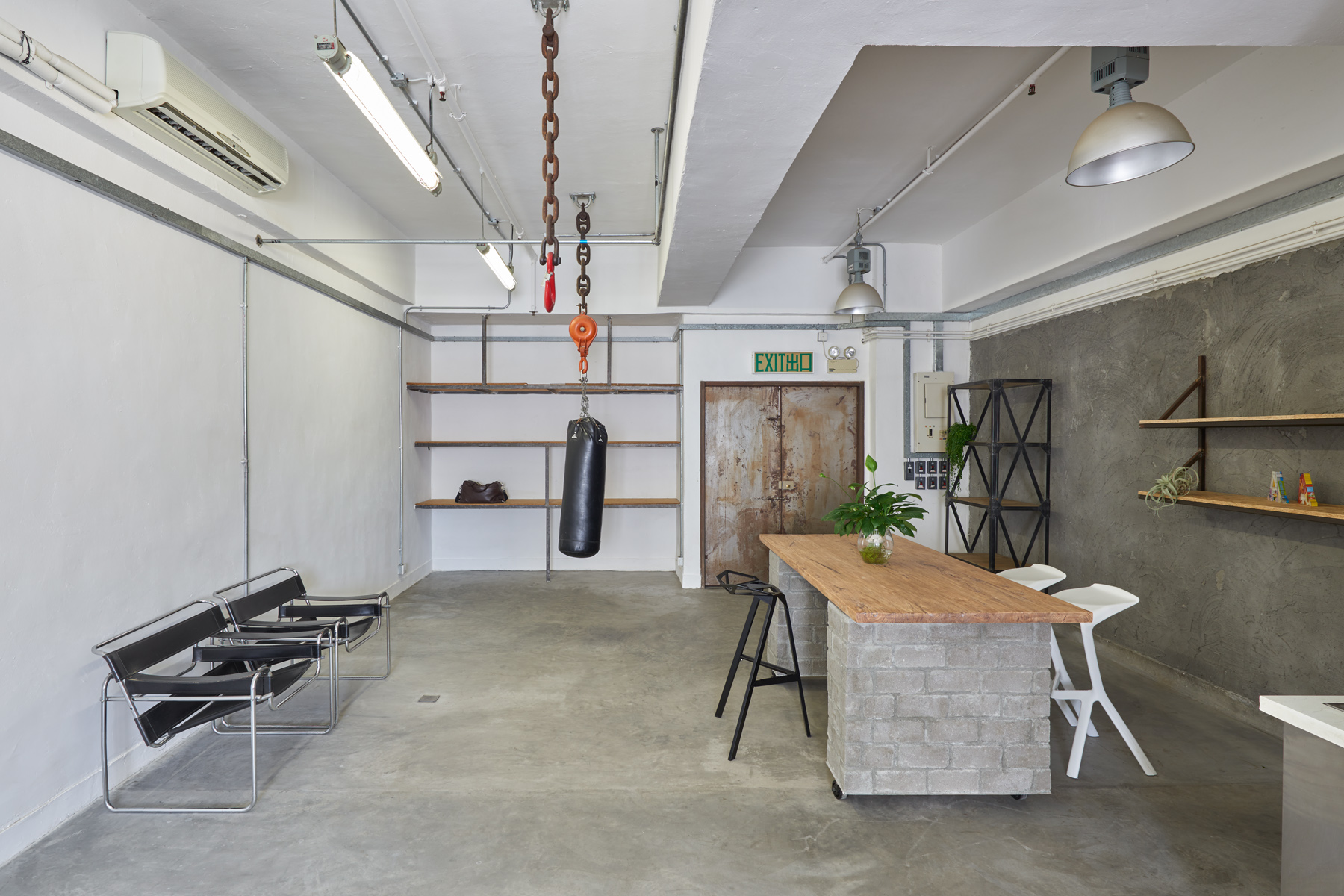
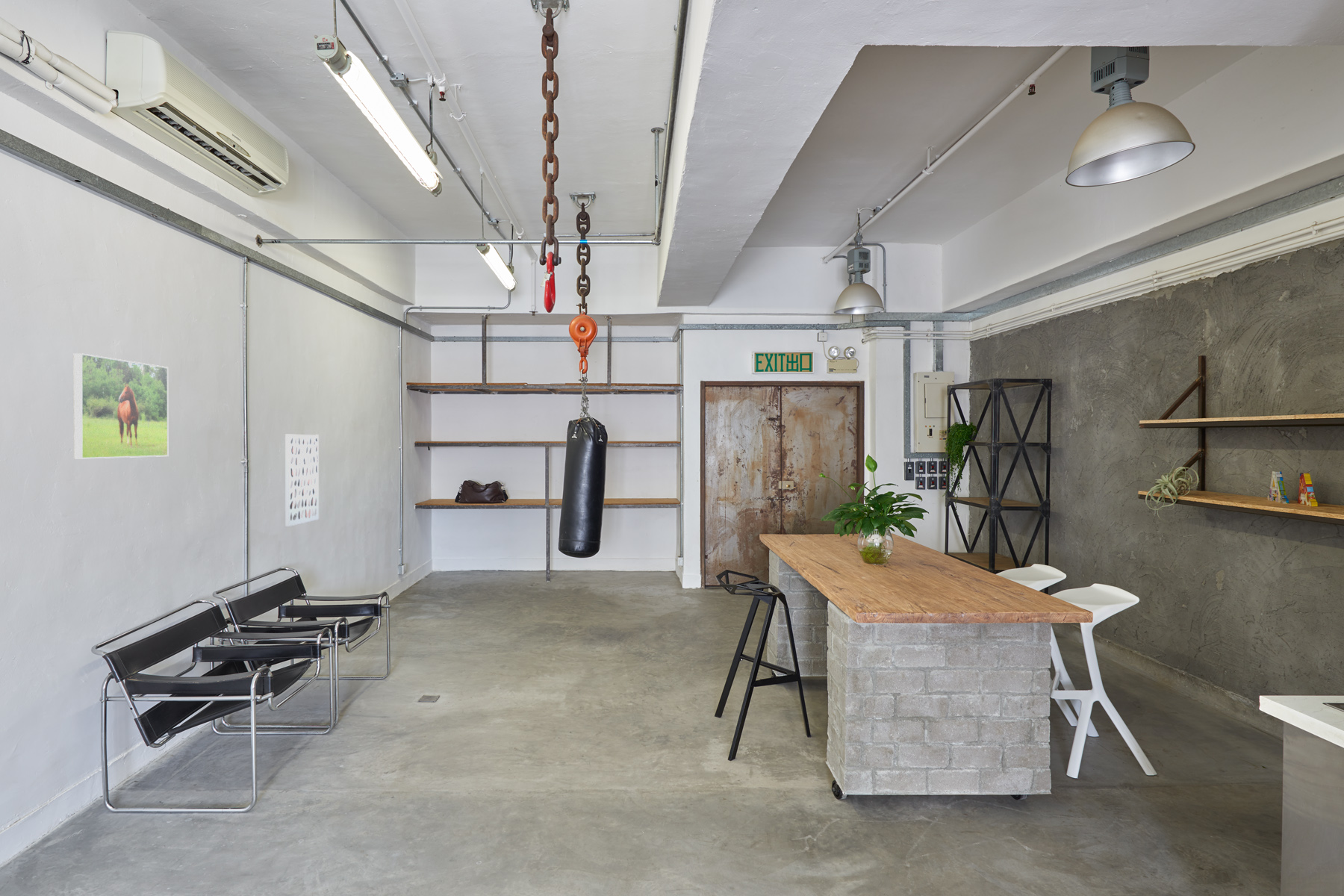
+ wall art [284,434,320,527]
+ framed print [73,352,169,459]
